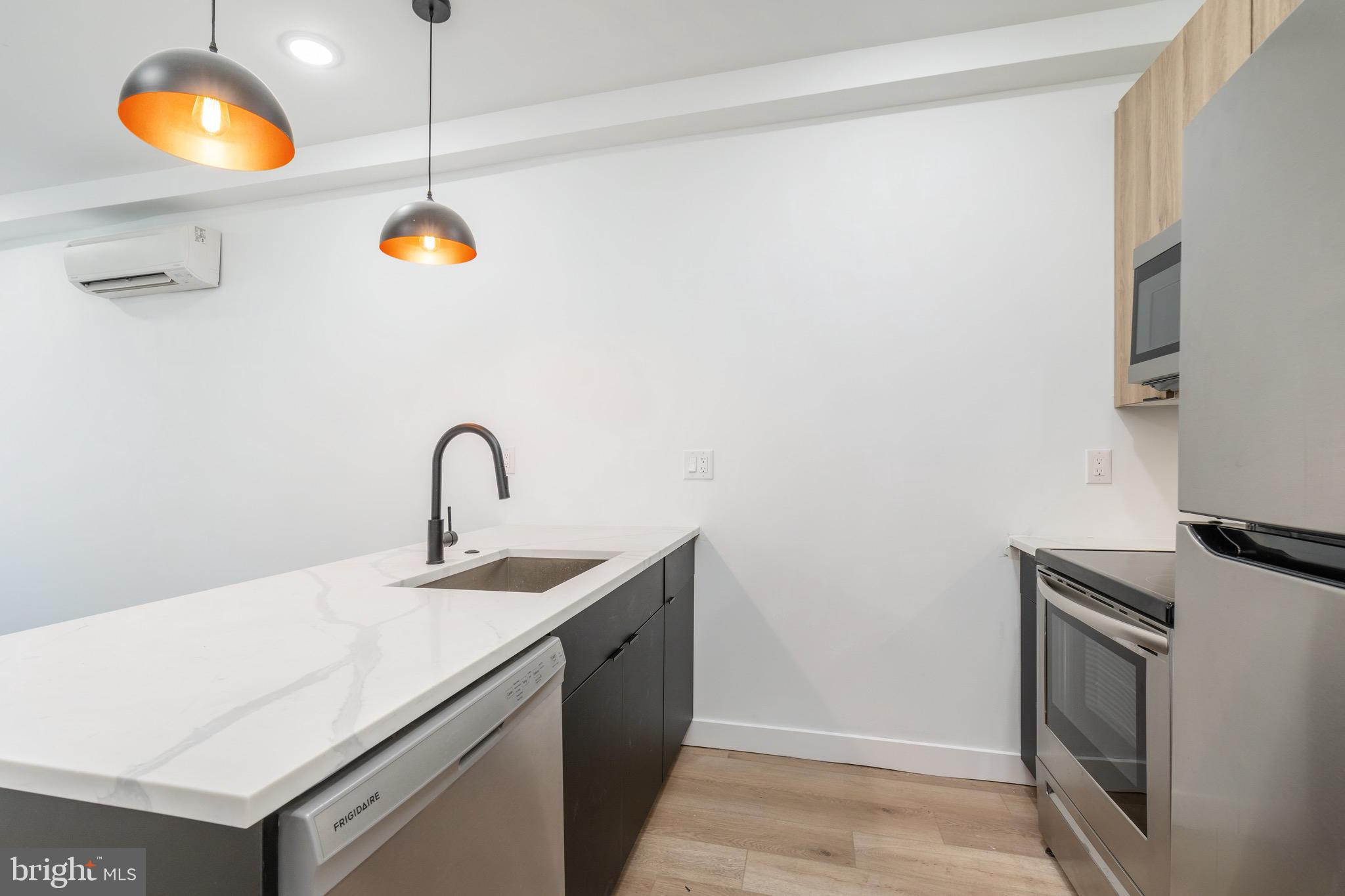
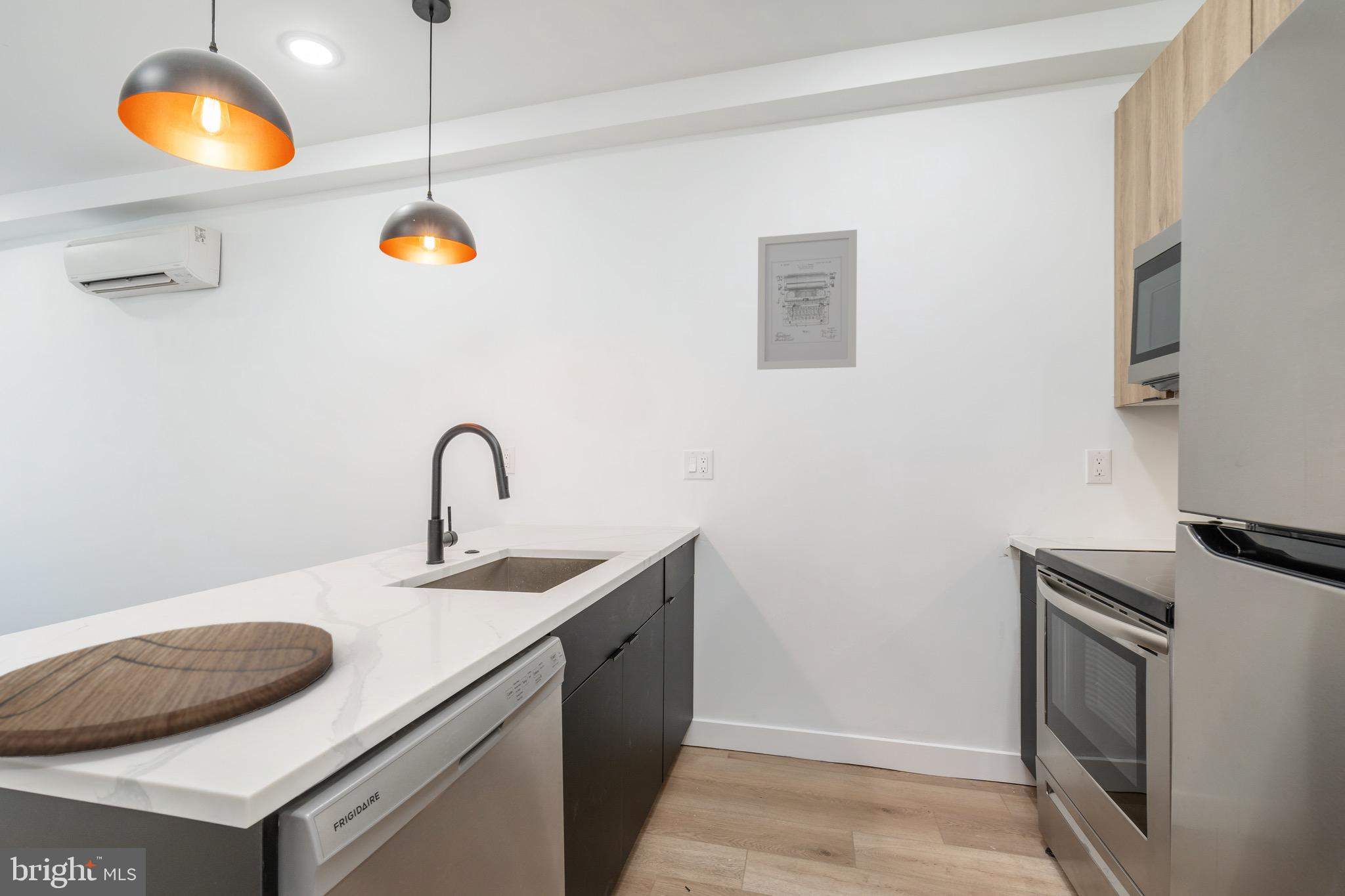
+ wall art [757,229,858,370]
+ cutting board [0,621,334,759]
